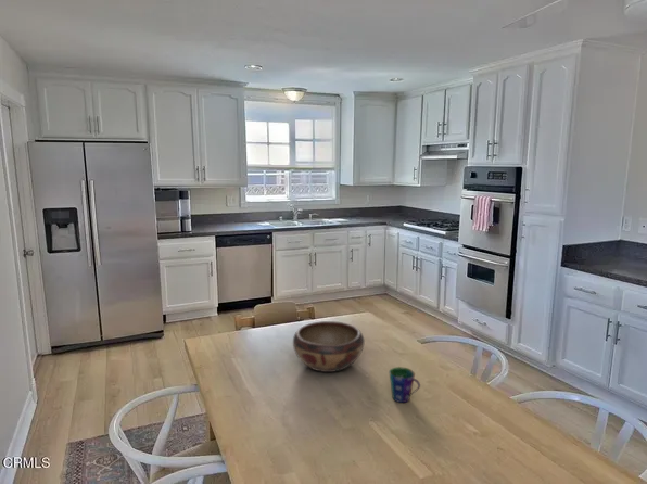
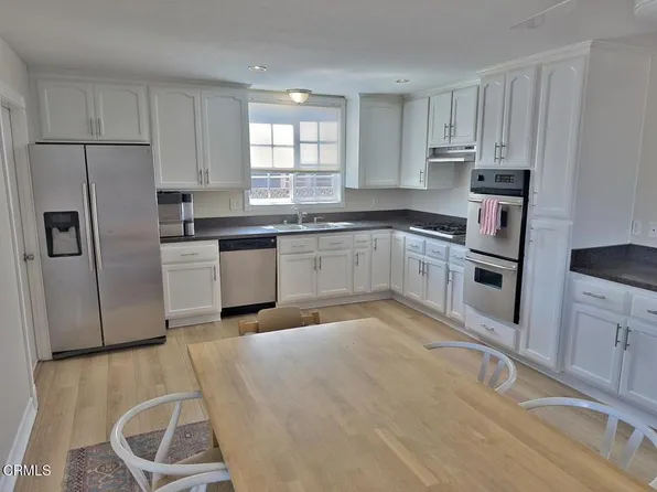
- cup [388,366,421,404]
- decorative bowl [292,320,366,373]
